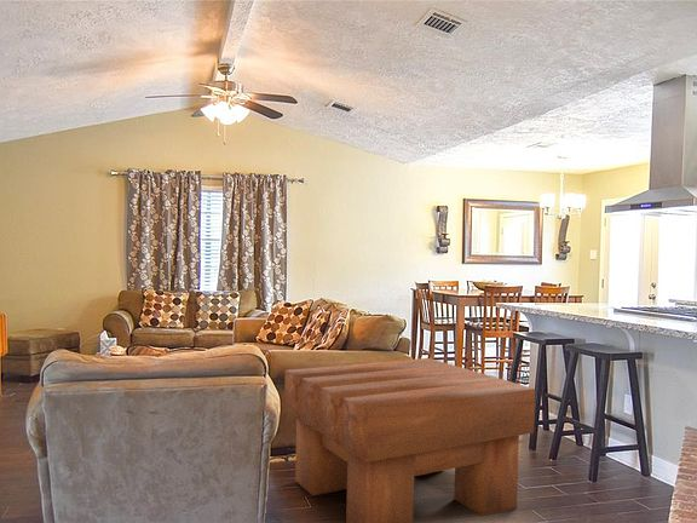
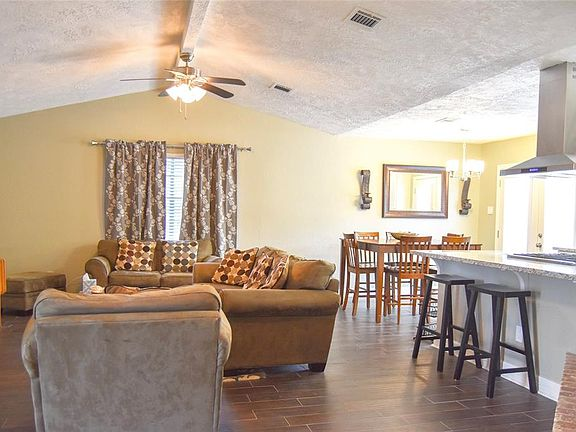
- coffee table [283,357,536,523]
